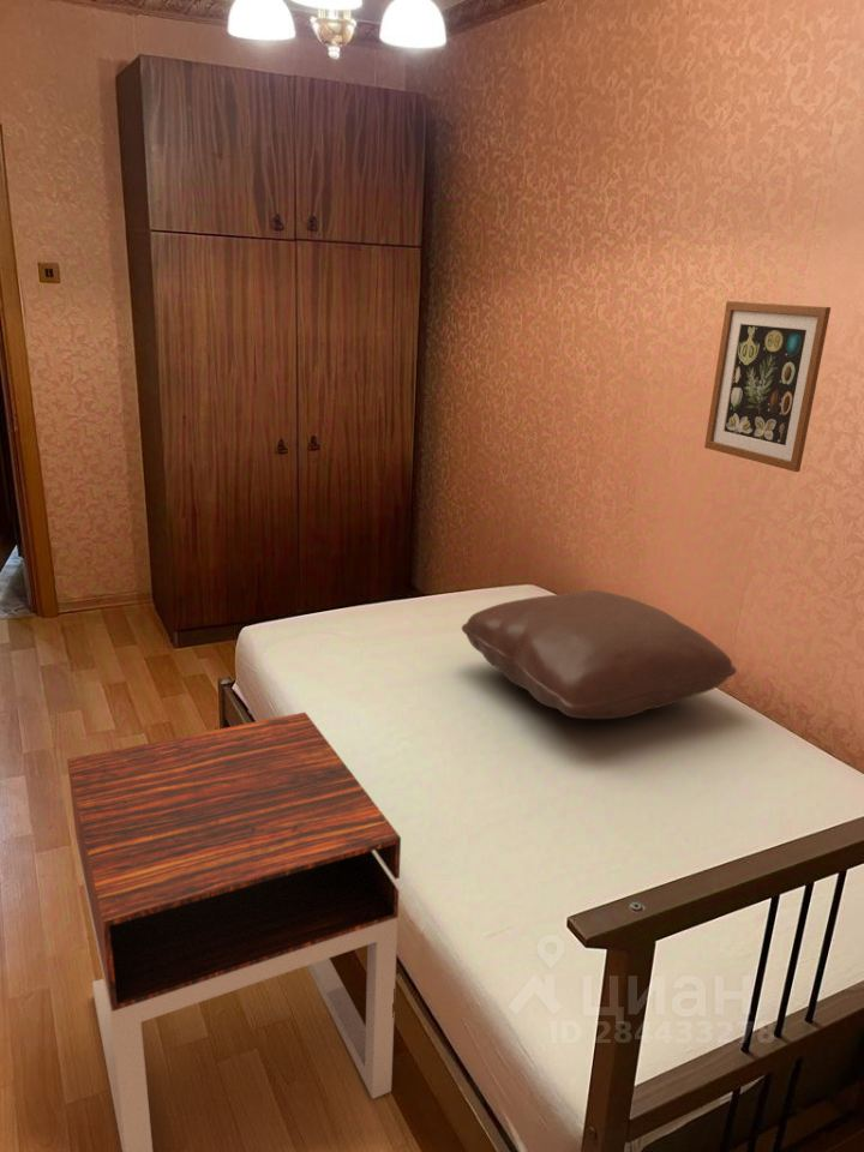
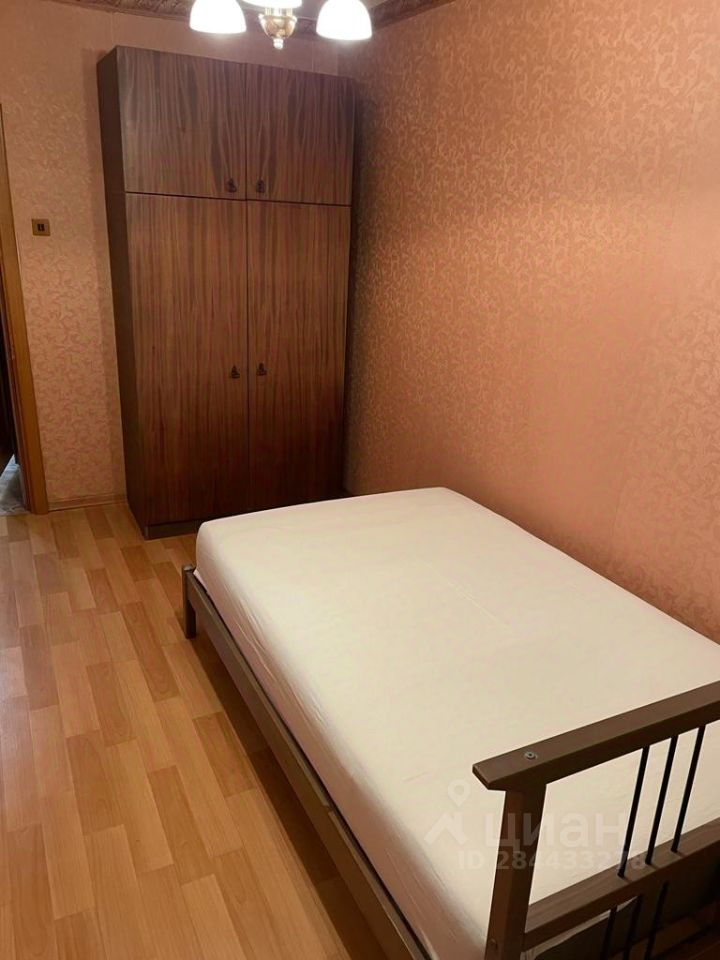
- wall art [703,300,832,473]
- pillow [461,589,738,720]
- nightstand [66,712,402,1152]
